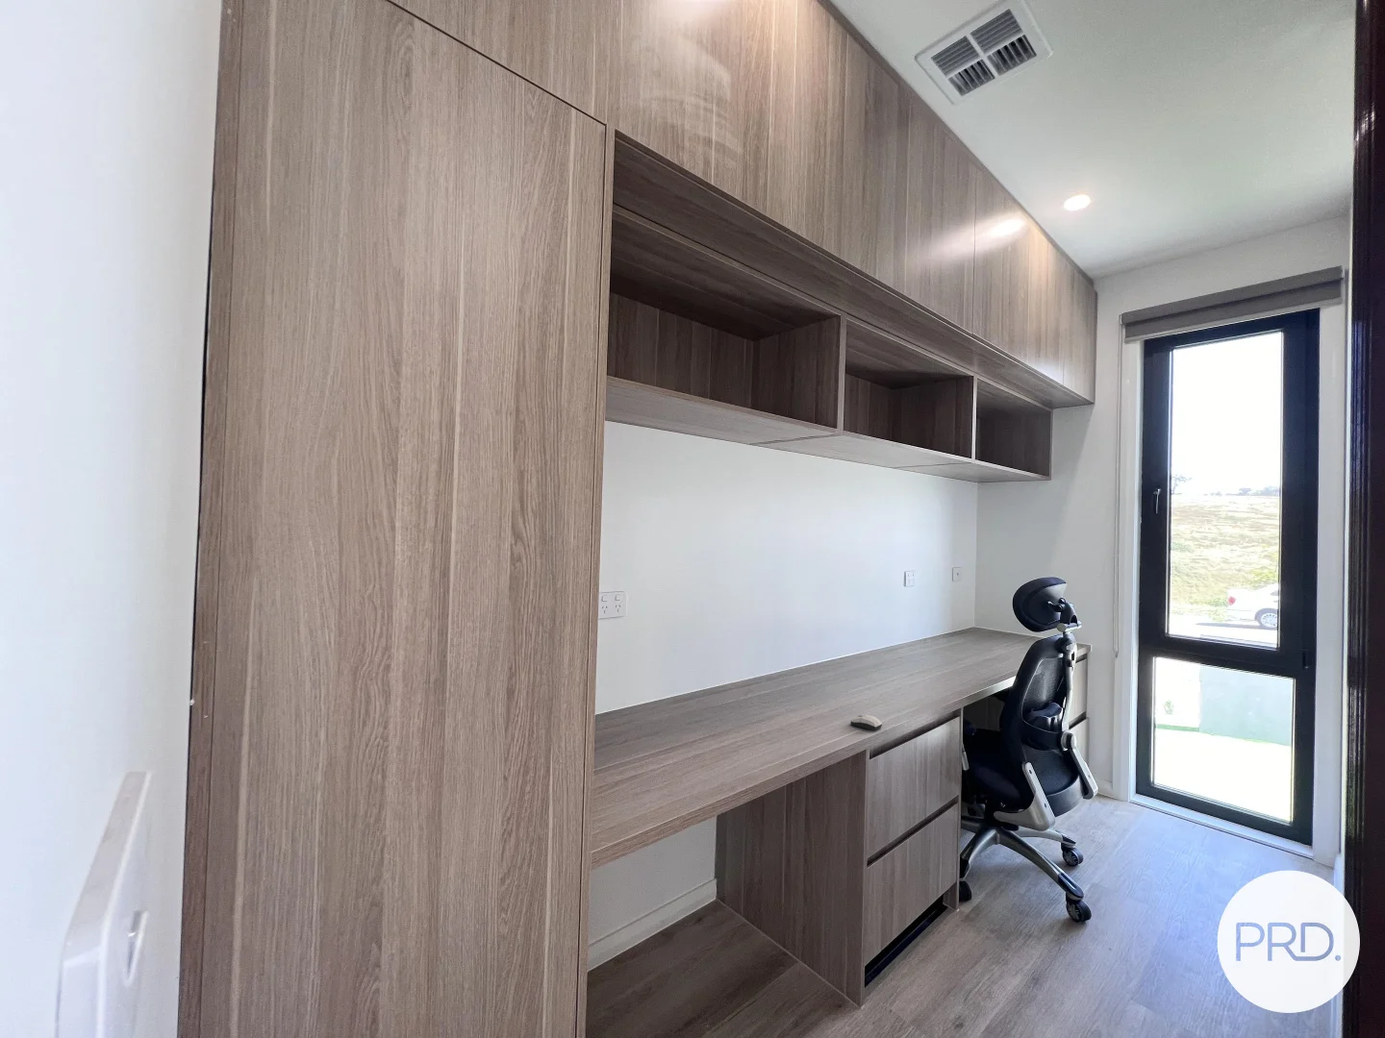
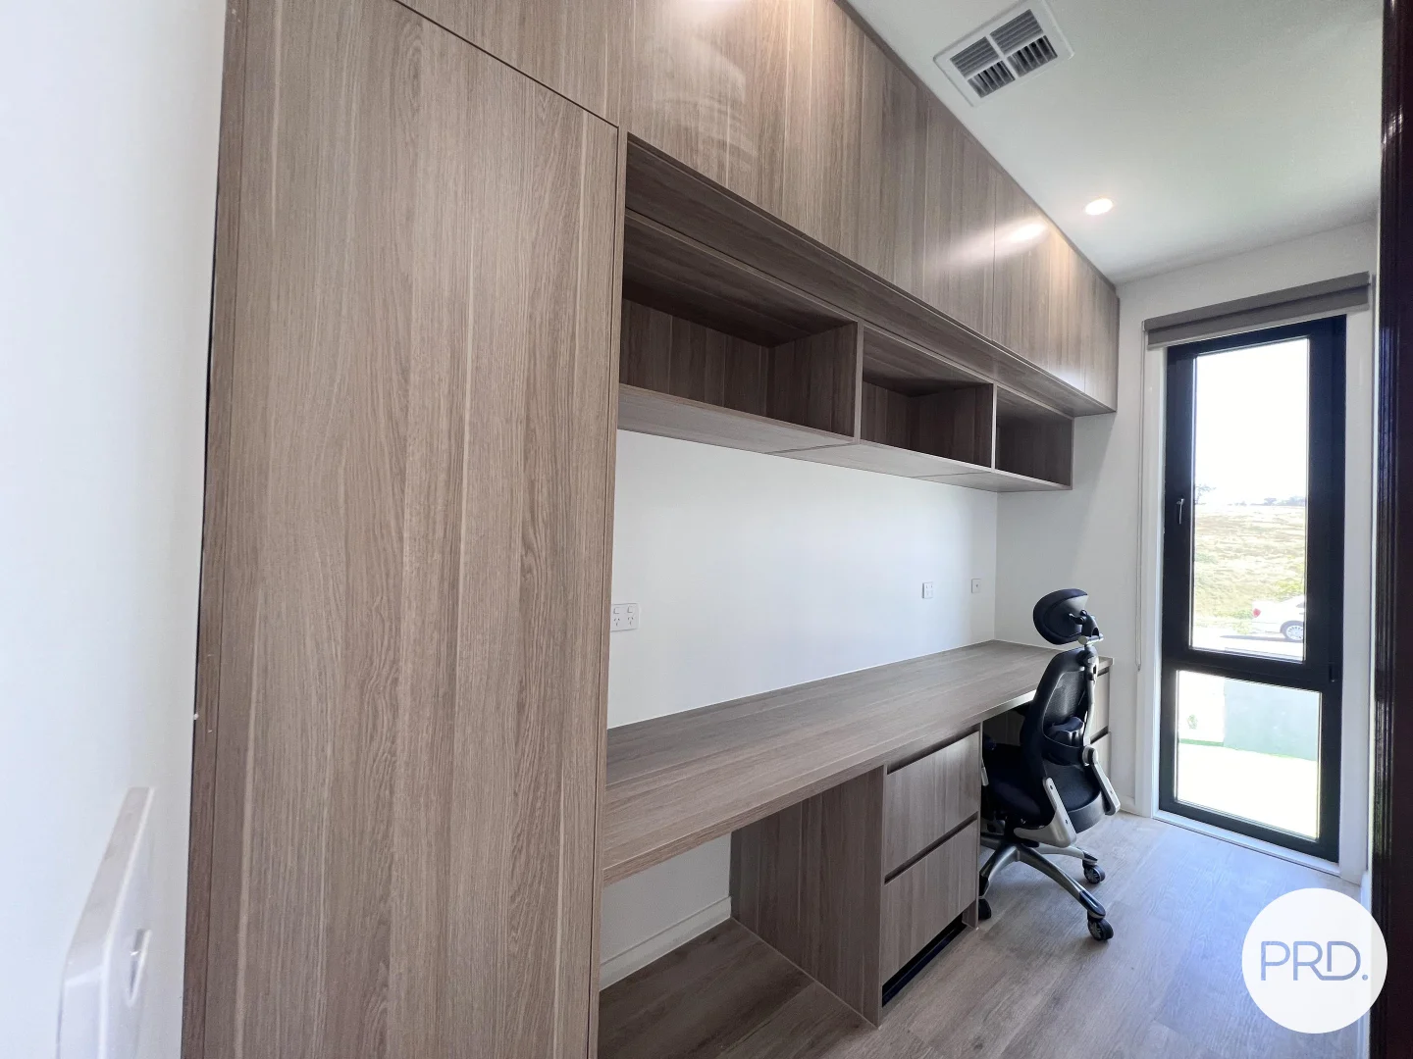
- computer mouse [850,714,883,733]
